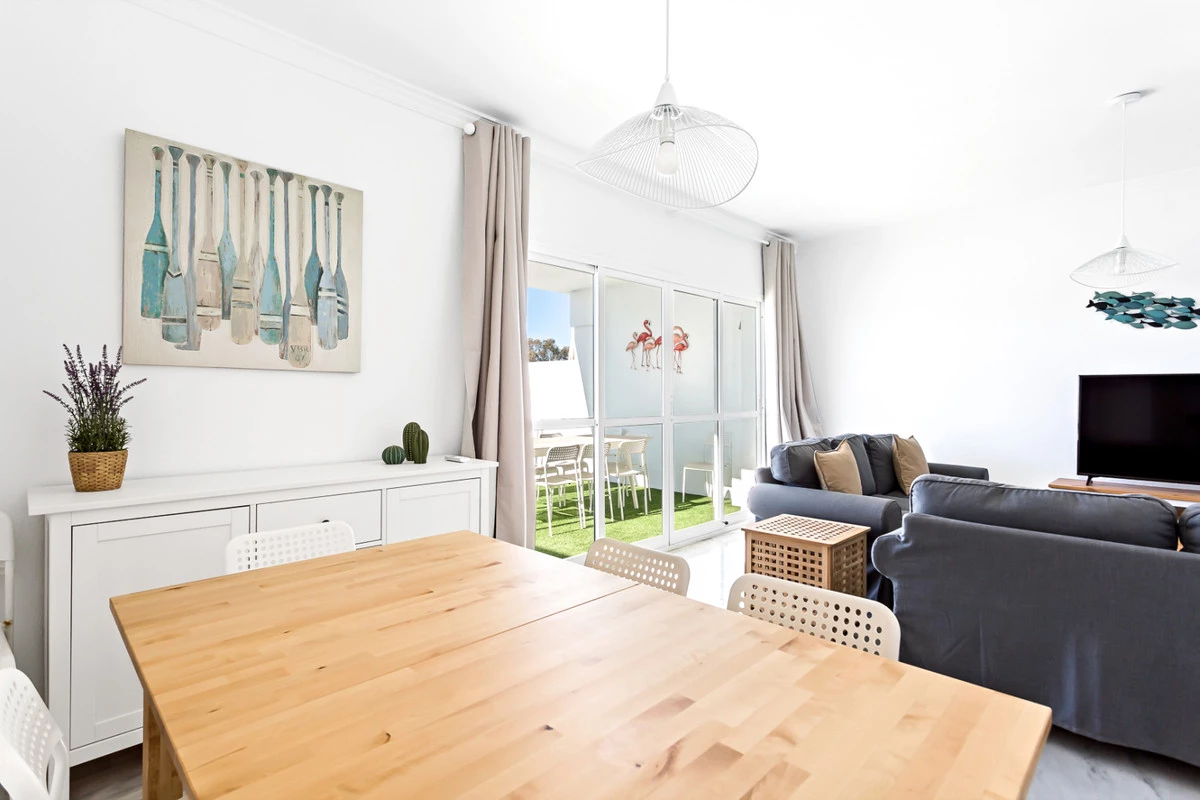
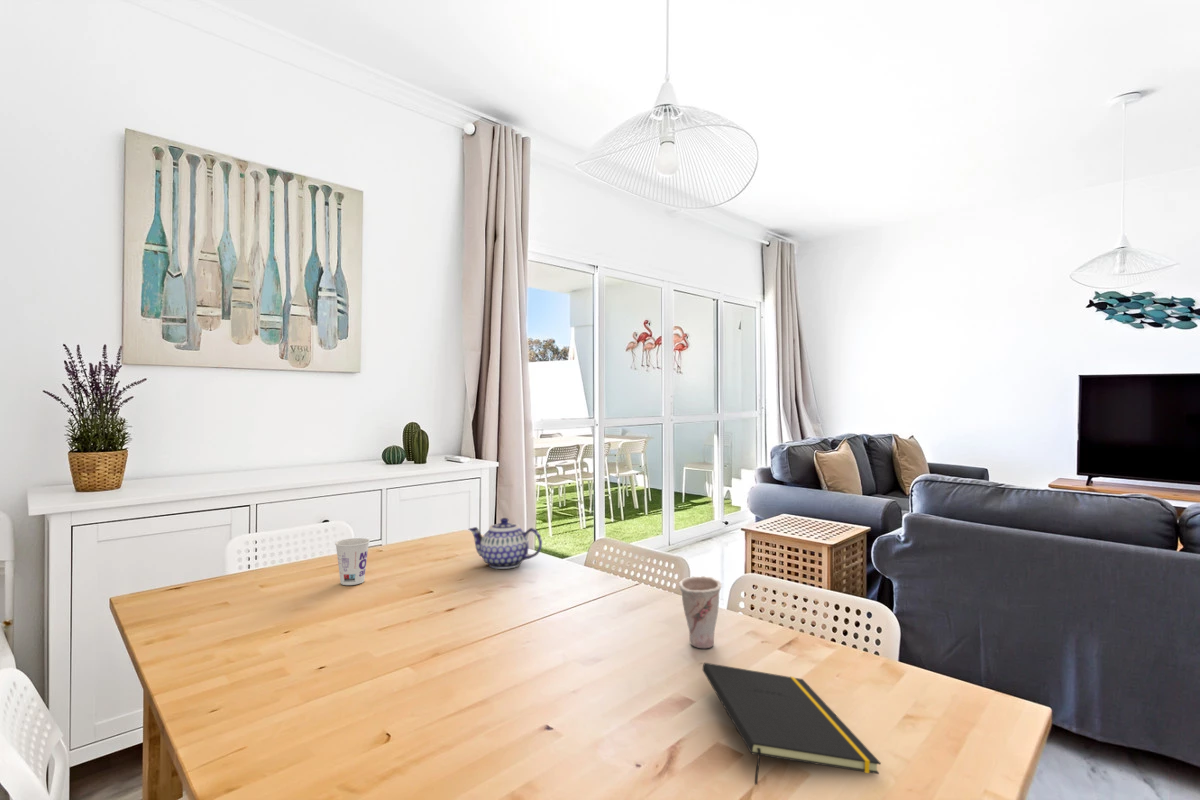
+ cup [334,537,371,586]
+ cup [678,575,723,649]
+ notepad [702,662,882,786]
+ teapot [468,517,543,570]
